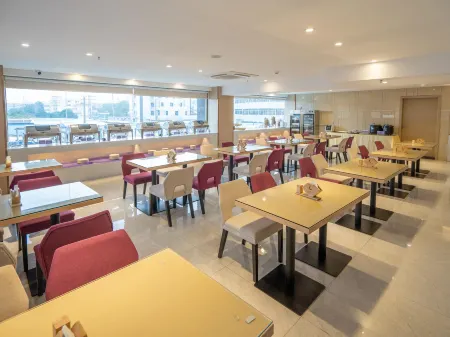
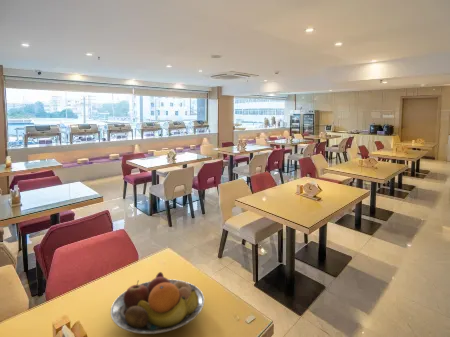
+ fruit bowl [110,271,205,335]
